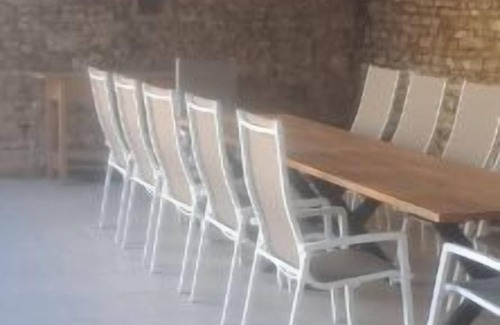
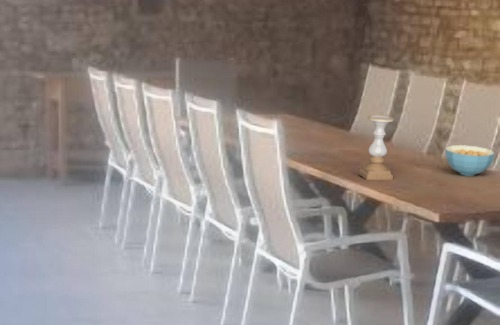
+ cereal bowl [444,144,496,177]
+ candle holder [358,114,395,181]
